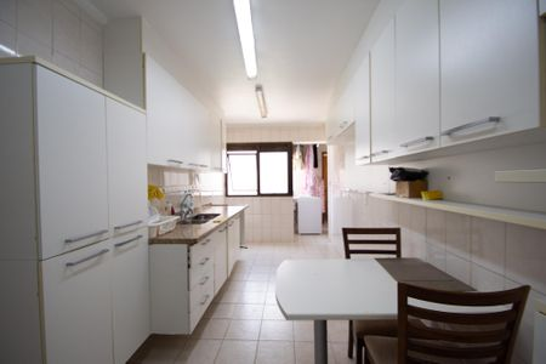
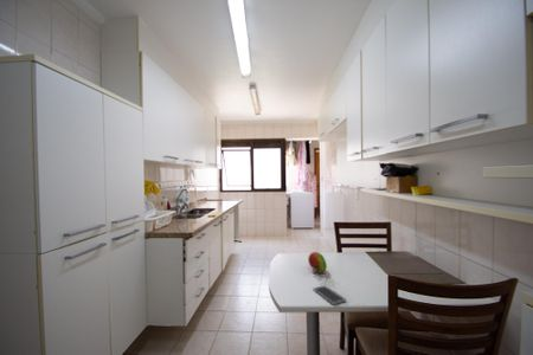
+ fruit [307,251,328,273]
+ smartphone [312,284,347,305]
